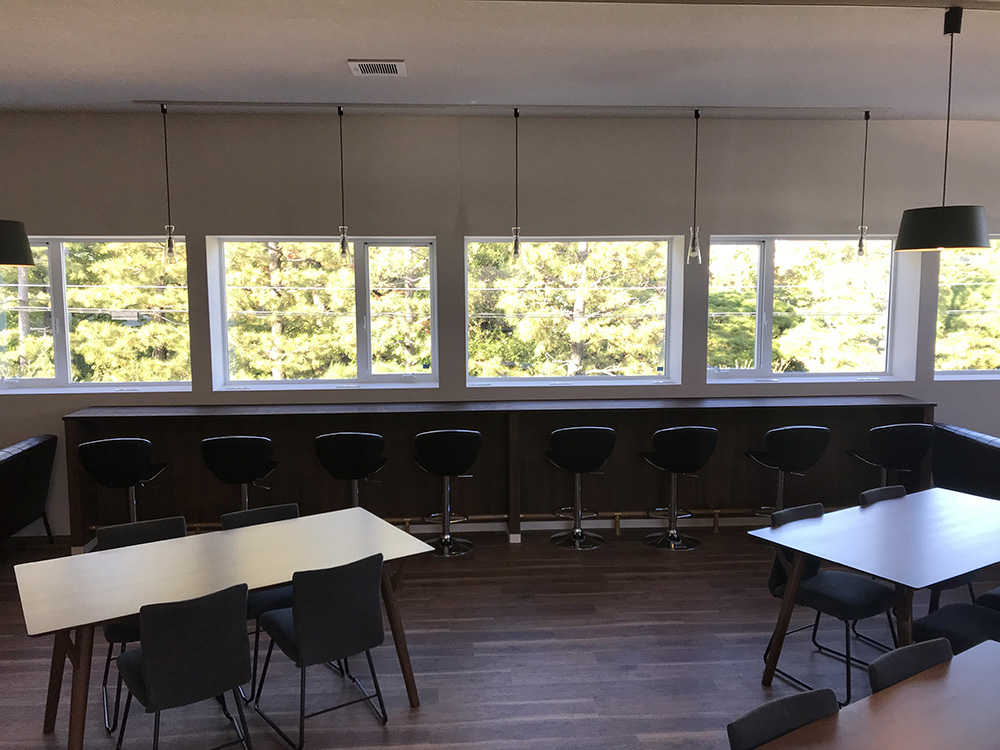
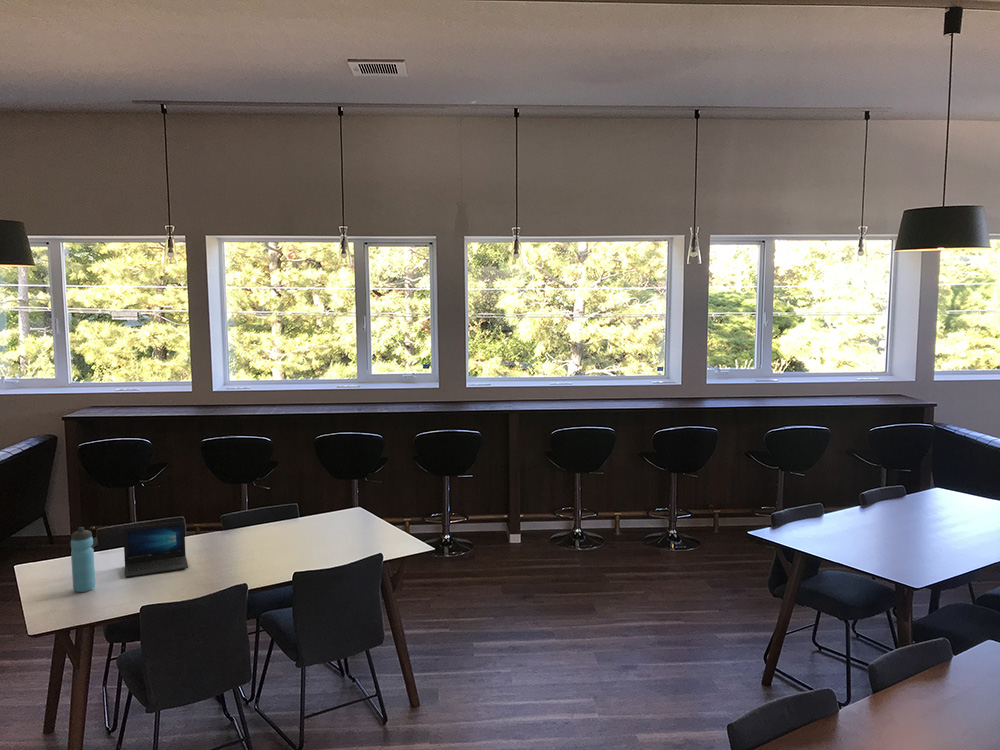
+ laptop [122,520,189,578]
+ water bottle [70,526,96,593]
